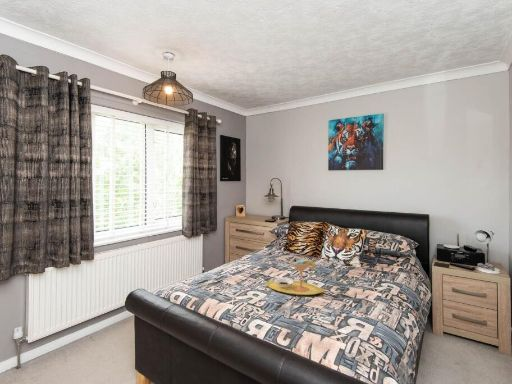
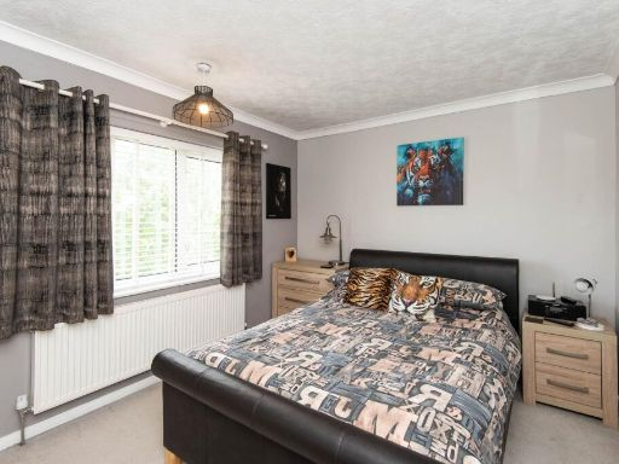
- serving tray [266,258,326,296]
